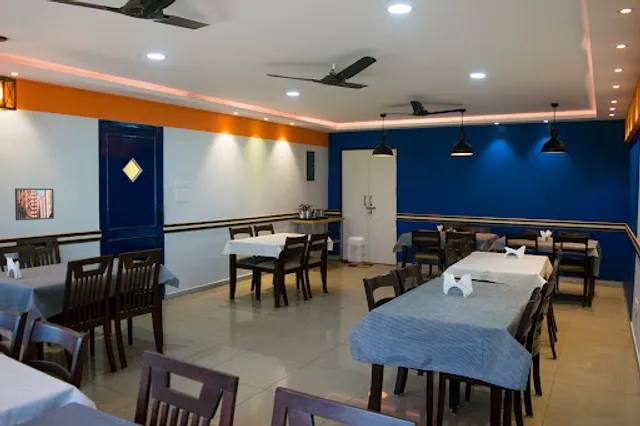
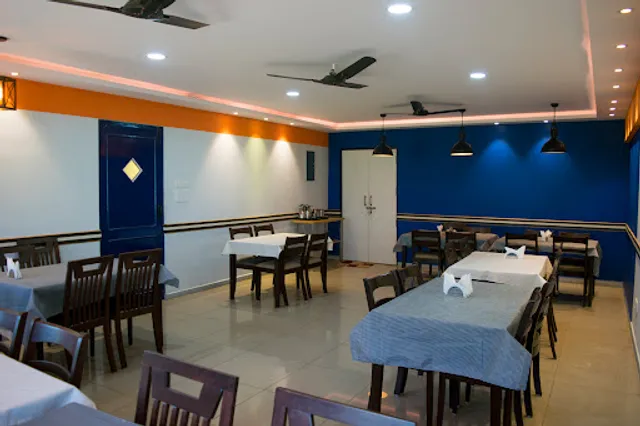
- waste bin [346,234,366,264]
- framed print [14,187,55,221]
